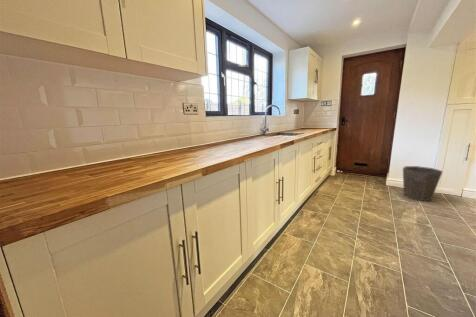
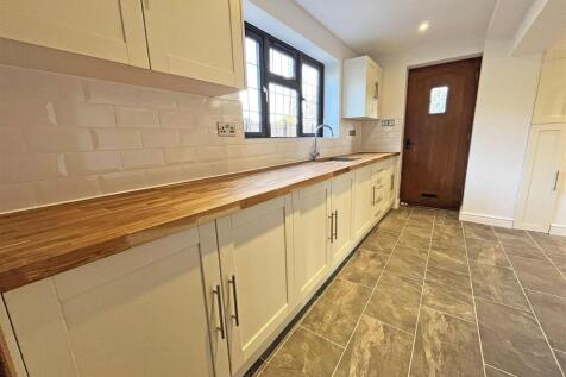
- waste bin [402,165,444,202]
